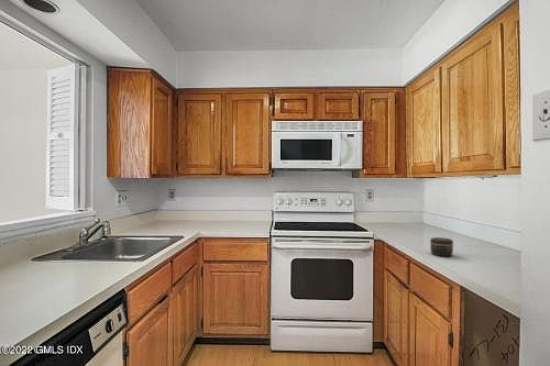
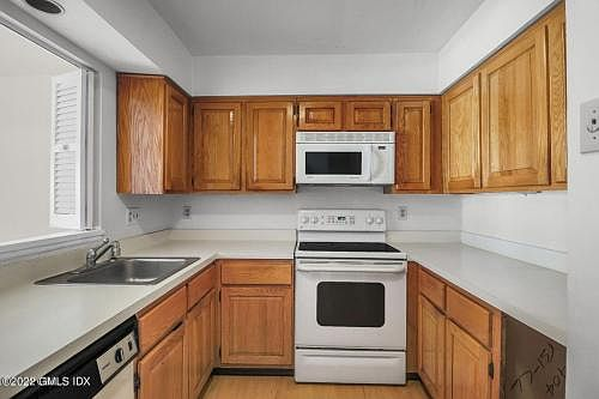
- jar [429,236,454,257]
